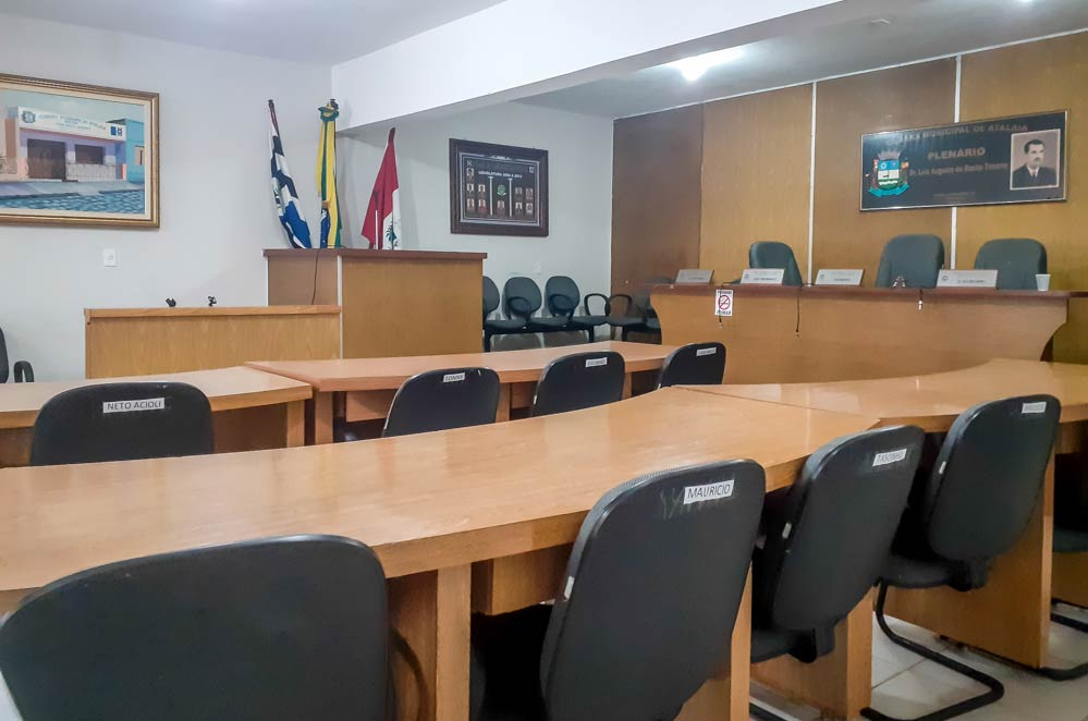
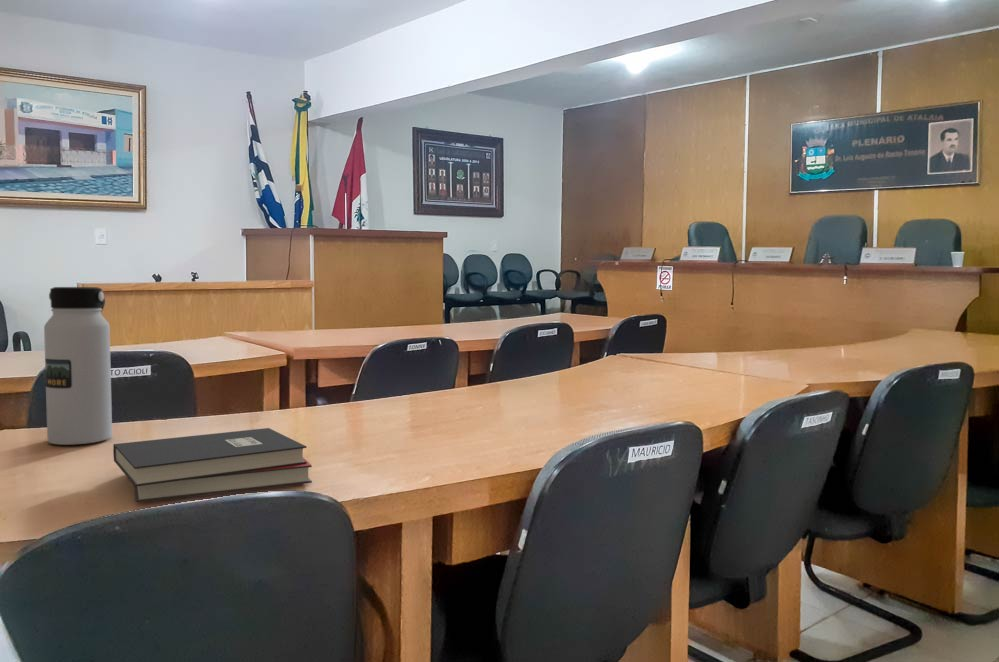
+ water bottle [43,286,113,446]
+ hardback book [112,427,313,503]
